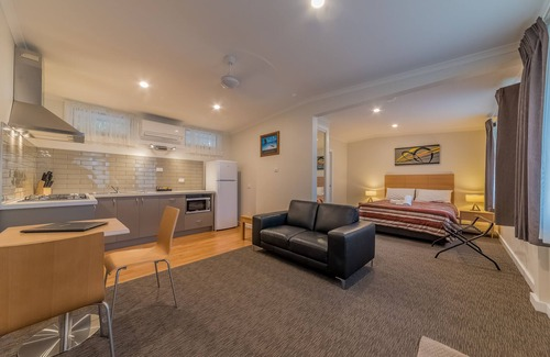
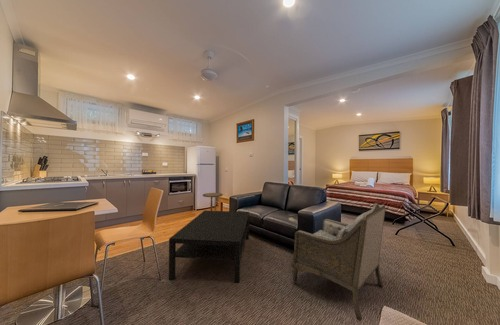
+ side table [202,192,224,211]
+ coffee table [168,210,250,284]
+ armchair [290,202,386,322]
